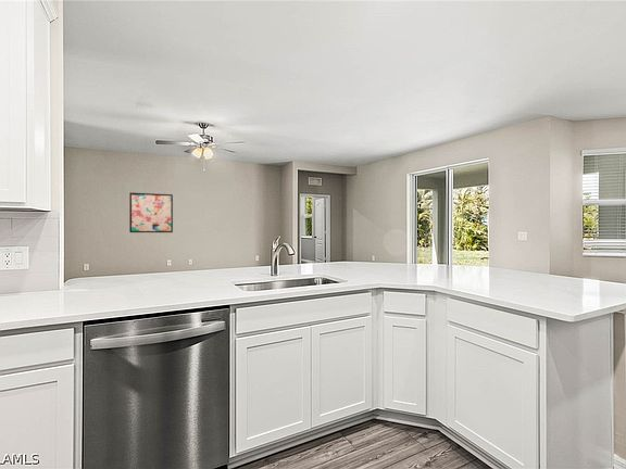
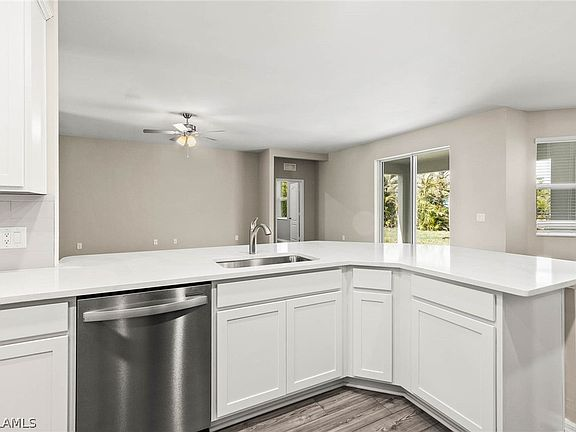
- wall art [128,191,174,233]
